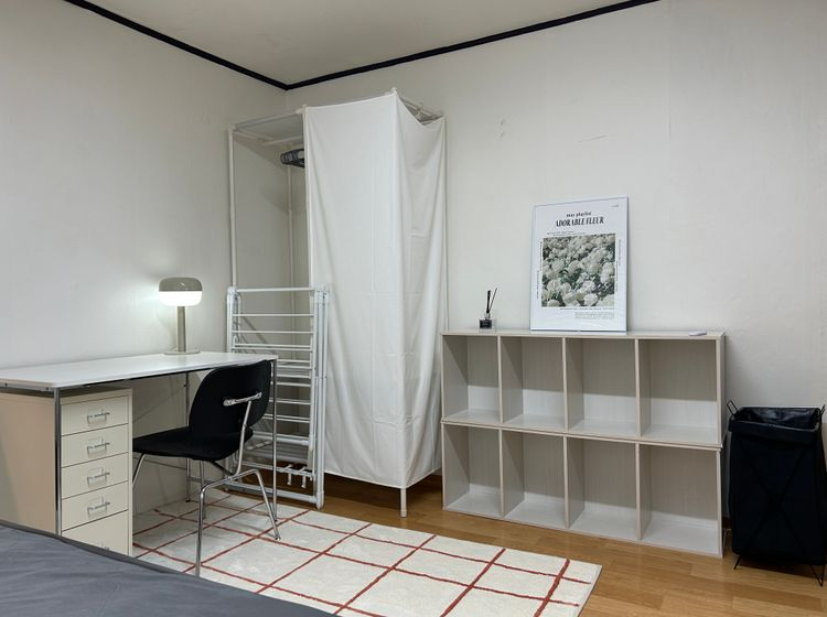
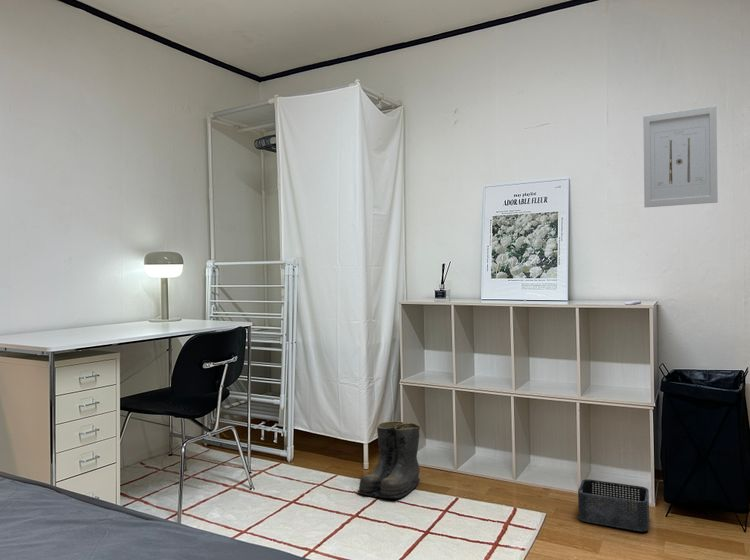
+ boots [357,420,422,499]
+ wall art [642,105,719,208]
+ storage bin [577,478,650,532]
